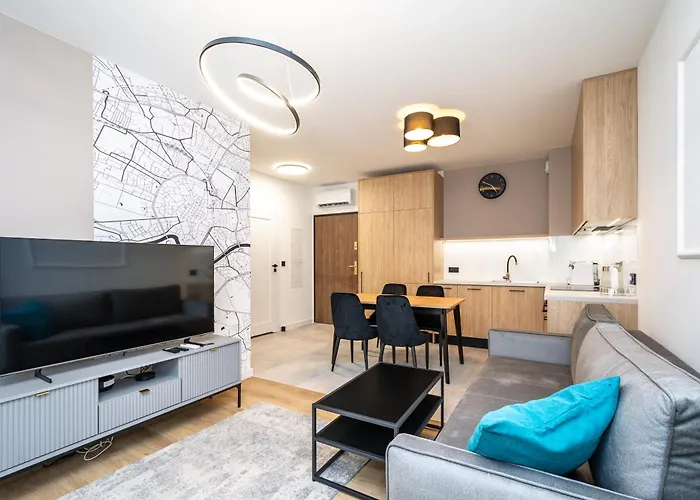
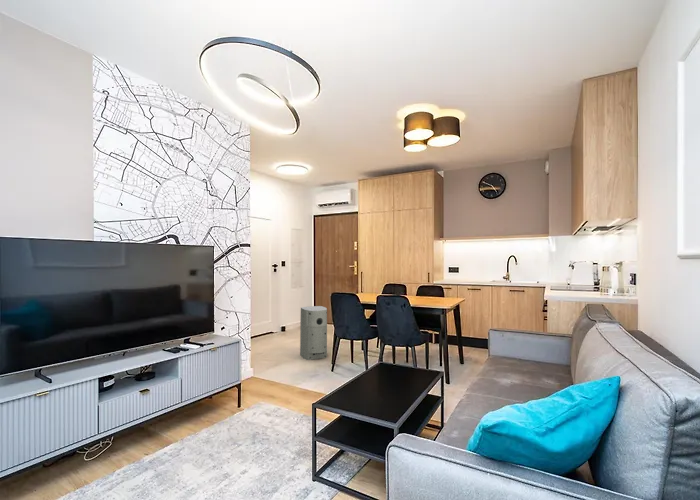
+ air purifier [299,305,328,361]
